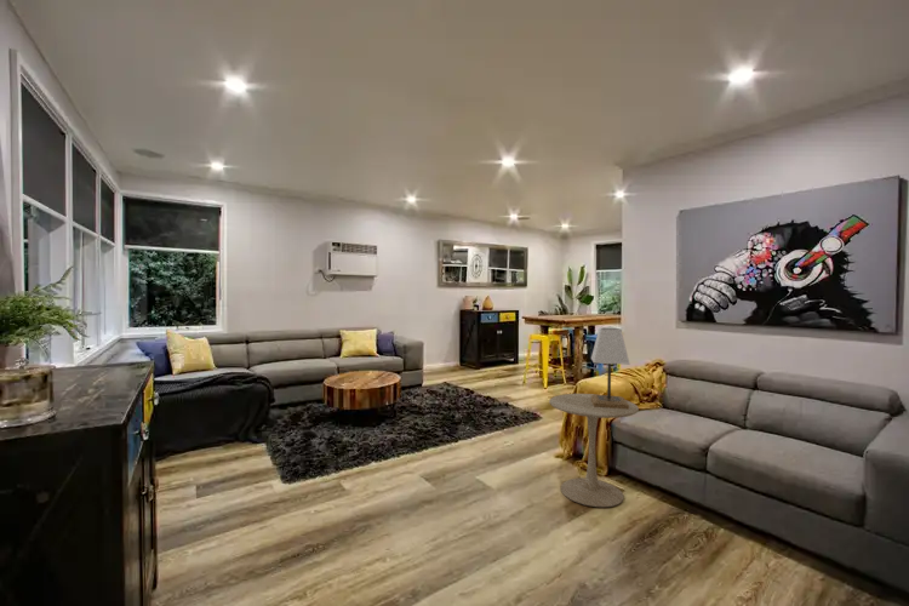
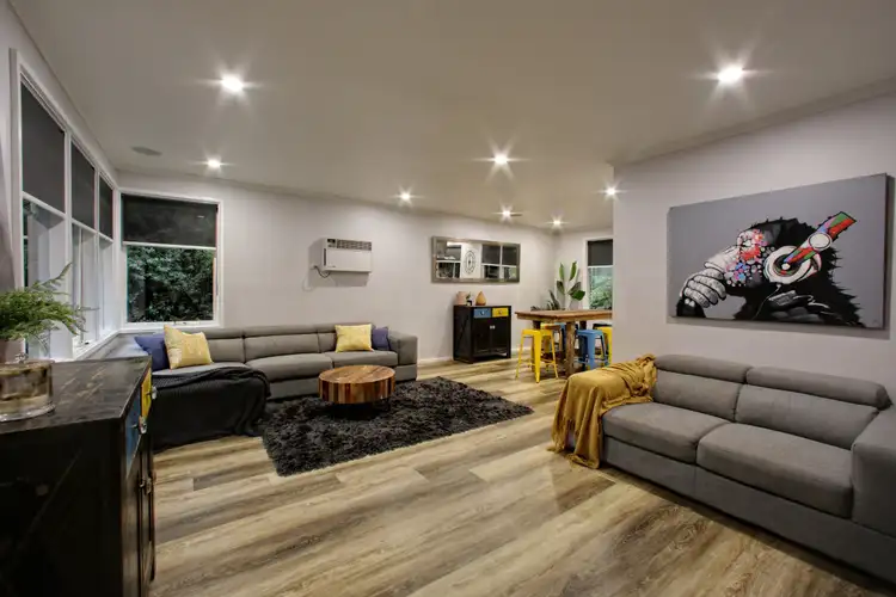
- side table [548,393,640,508]
- lamp [590,327,631,408]
